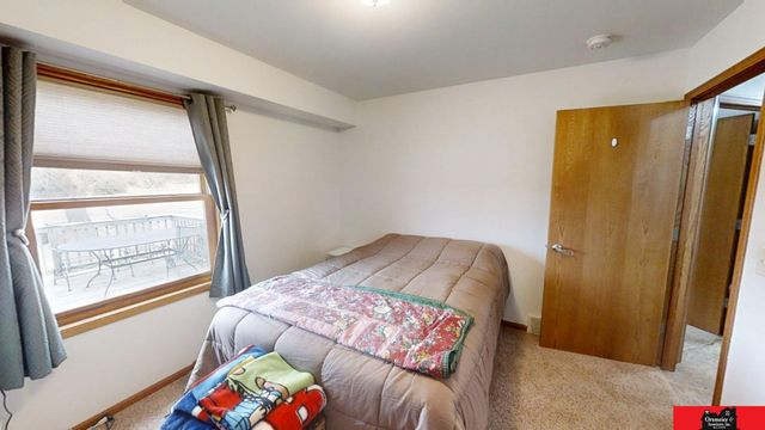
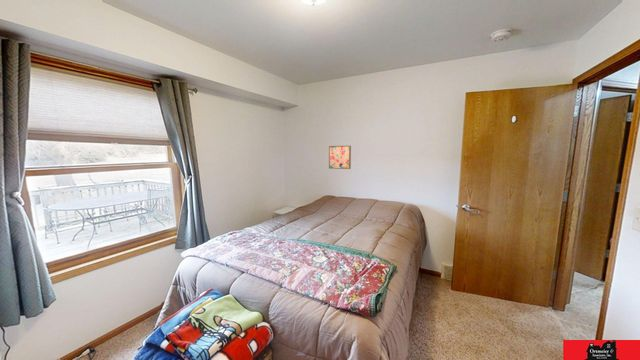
+ wall art [328,145,352,170]
